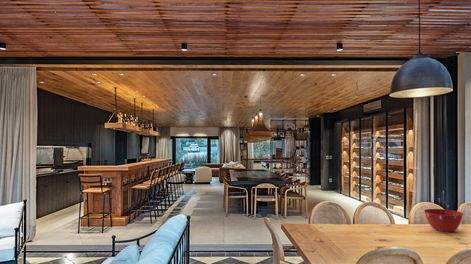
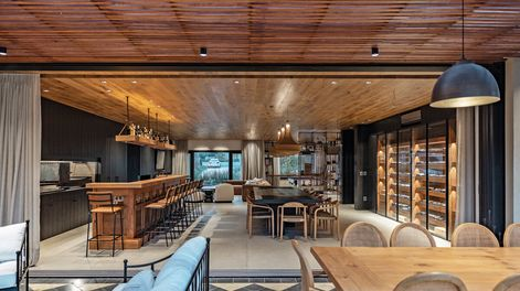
- mixing bowl [423,208,464,233]
